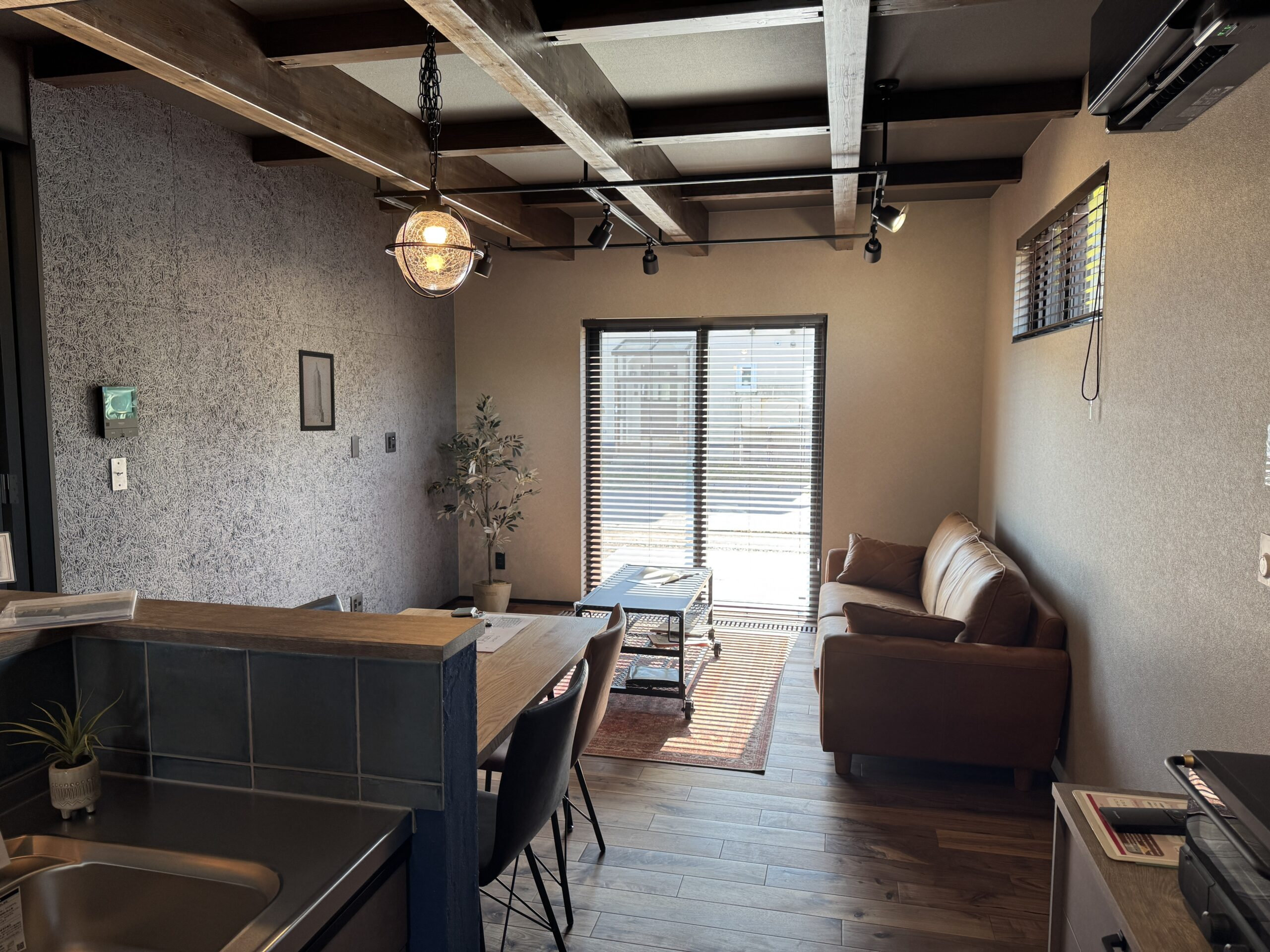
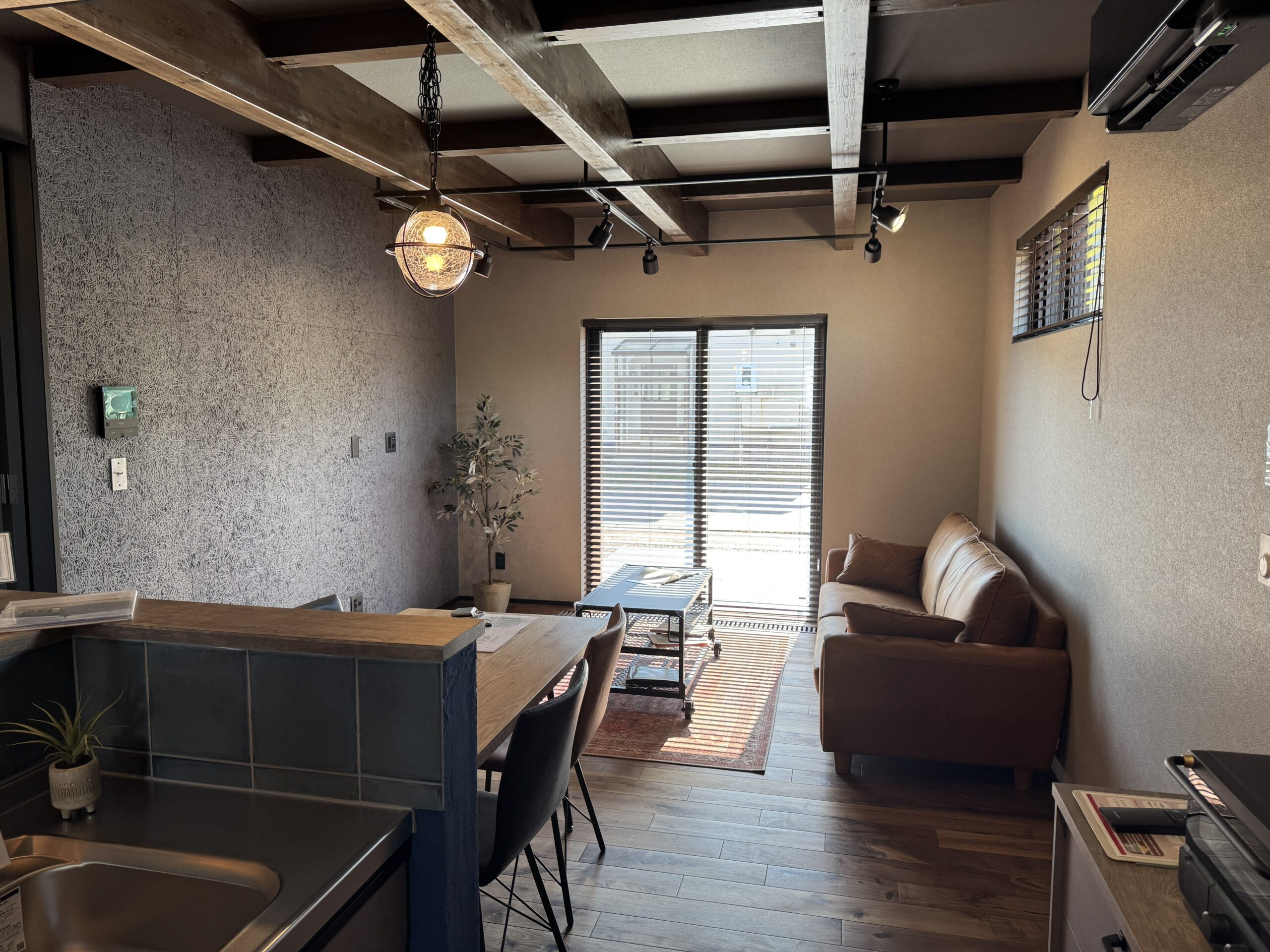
- wall art [298,349,336,432]
